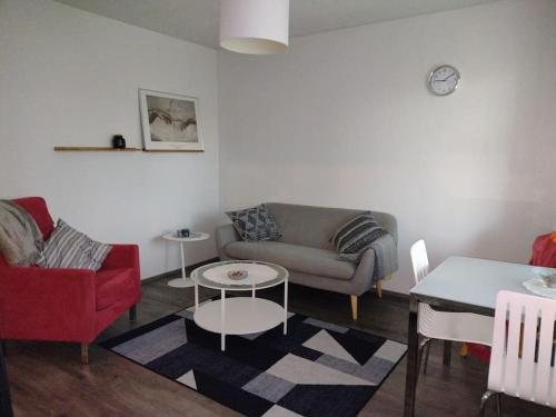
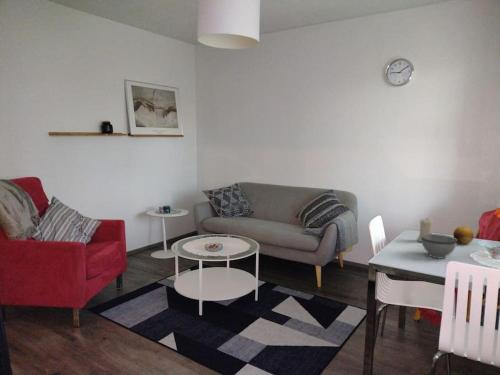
+ bowl [421,233,458,260]
+ fruit [452,226,475,245]
+ candle [416,217,434,243]
